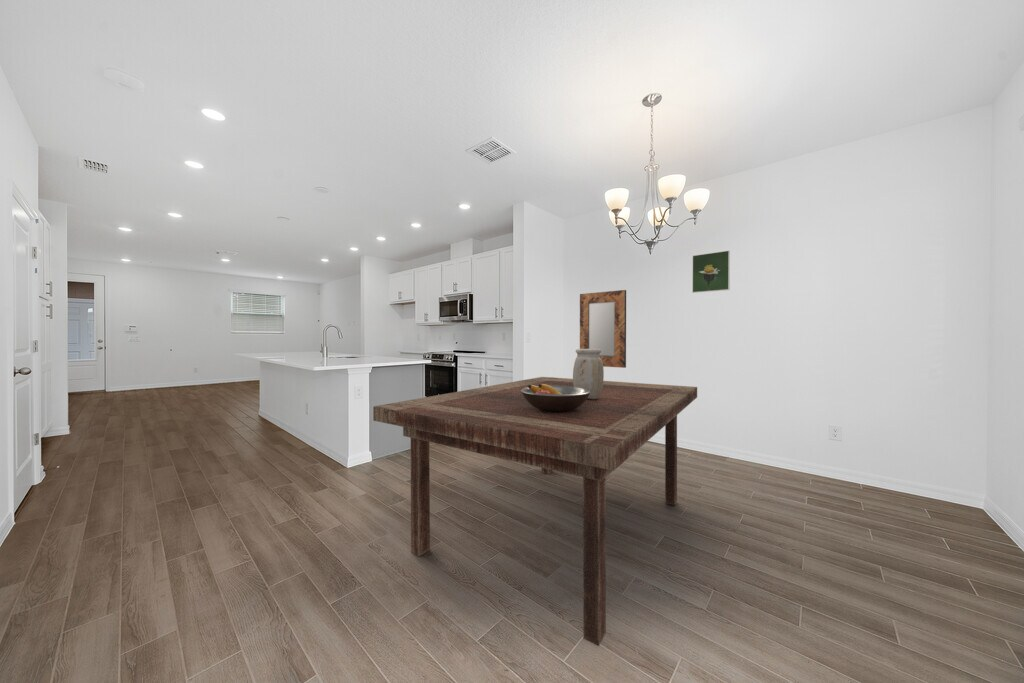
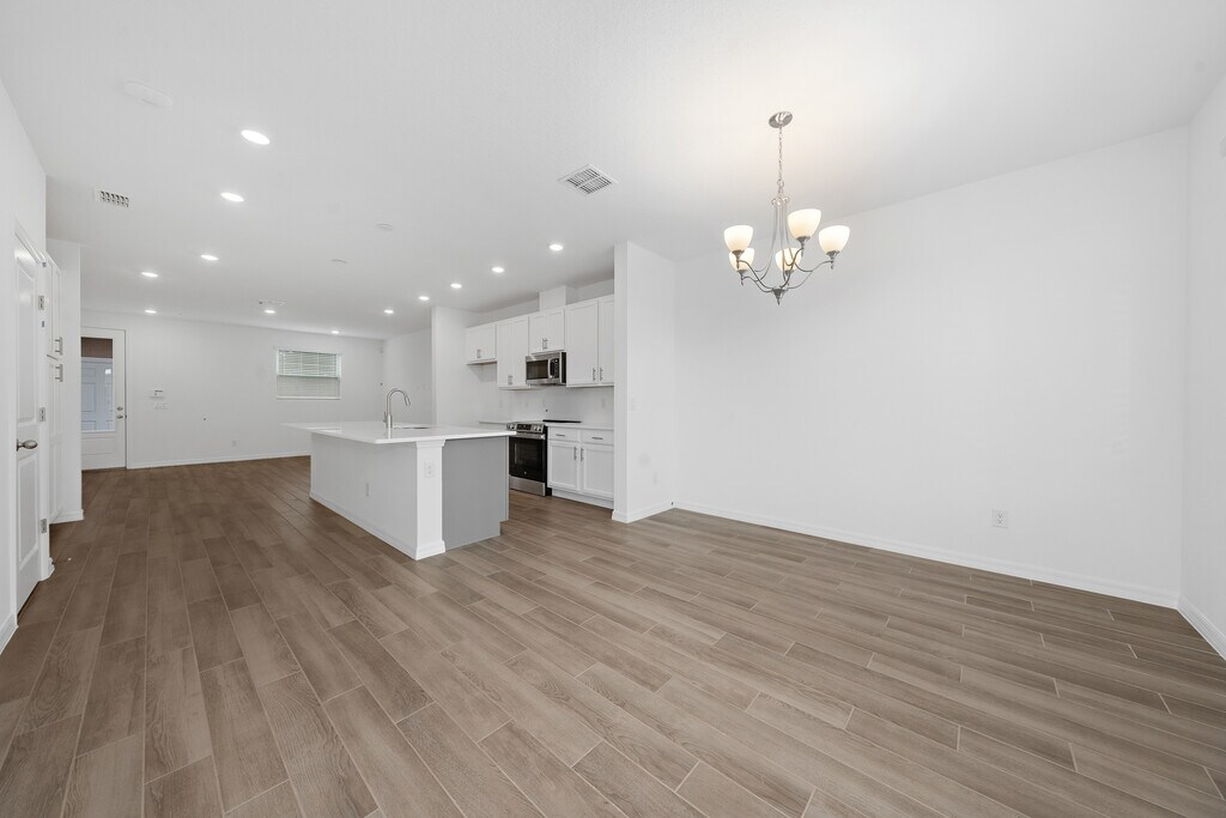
- home mirror [579,289,627,369]
- fruit bowl [521,384,590,412]
- dining table [372,376,698,647]
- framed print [691,250,731,294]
- vase [572,348,605,399]
